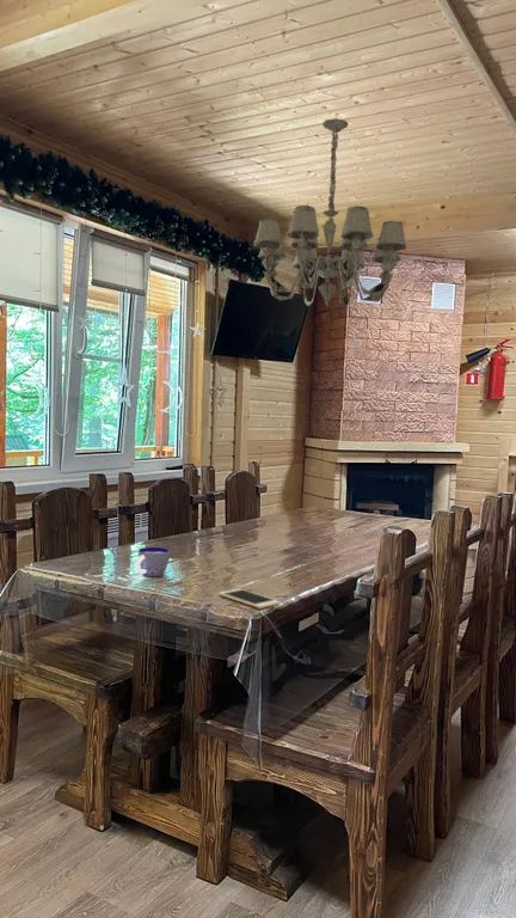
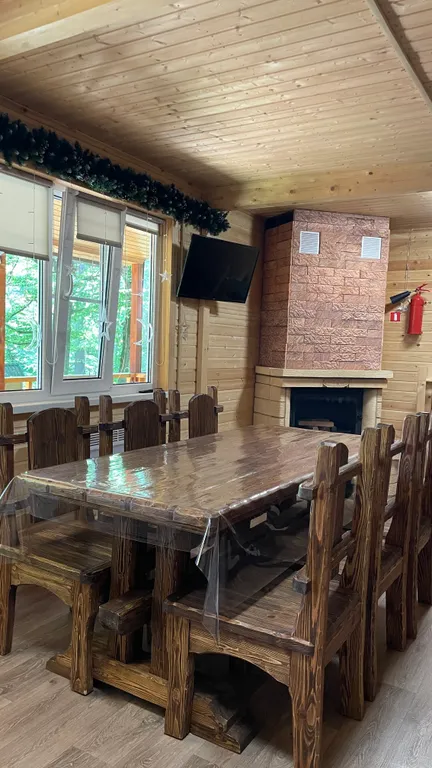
- cup [134,546,171,577]
- chandelier [252,117,407,308]
- cell phone [217,588,282,610]
